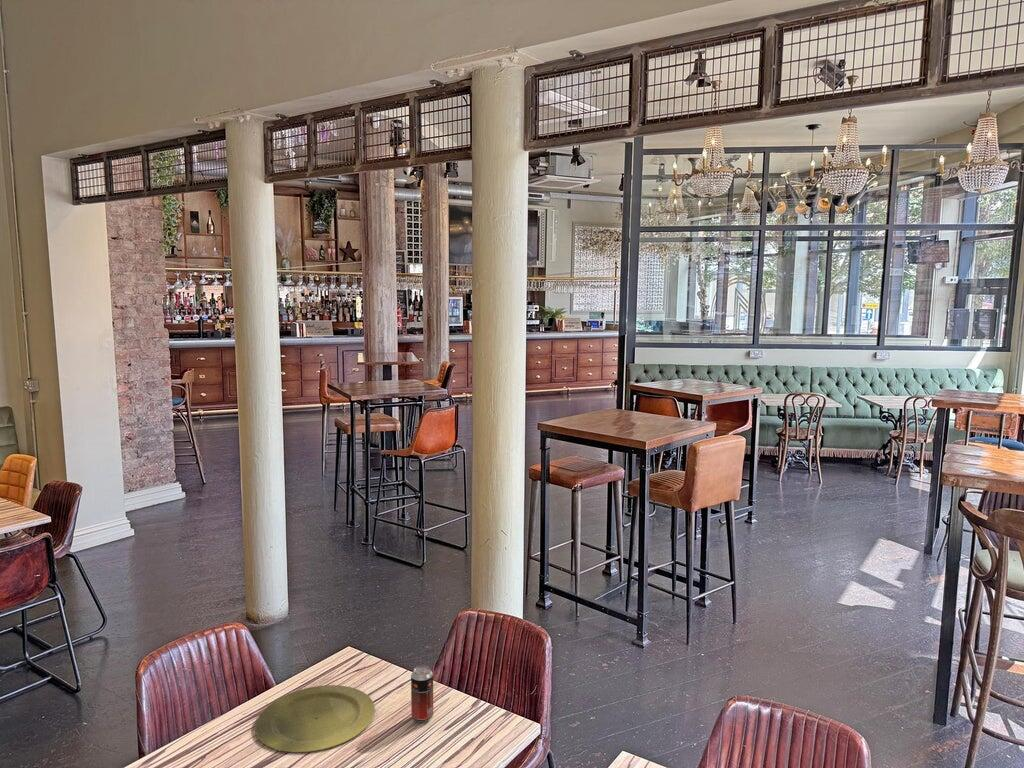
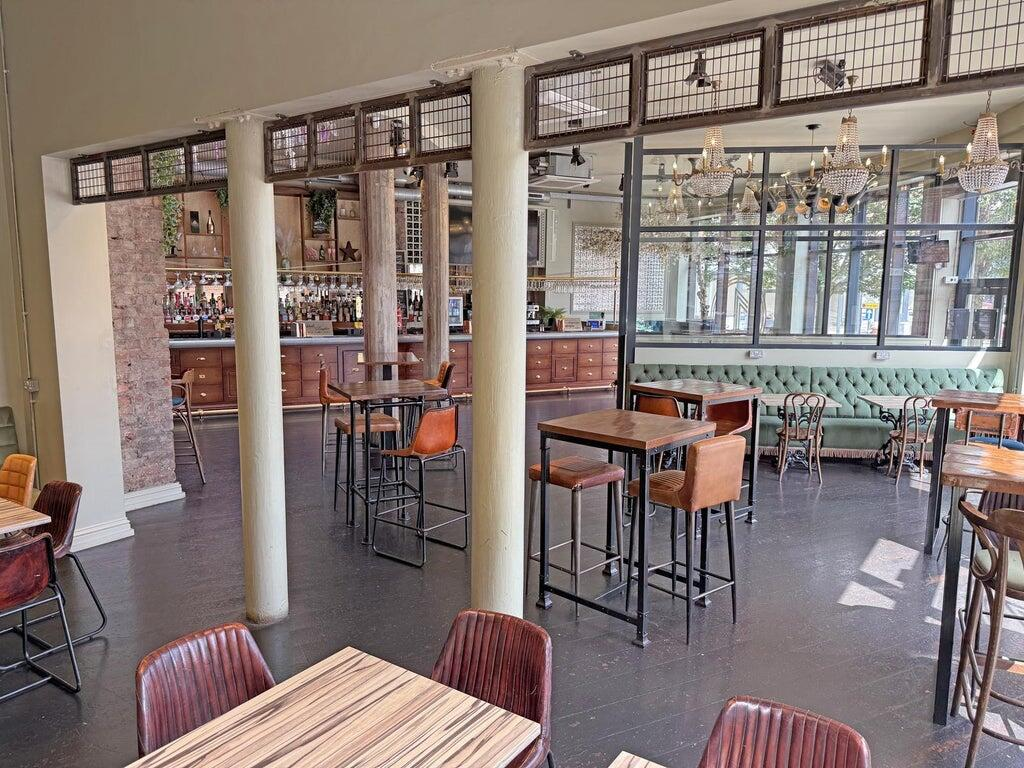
- beverage can [410,665,434,723]
- plate [254,684,376,754]
